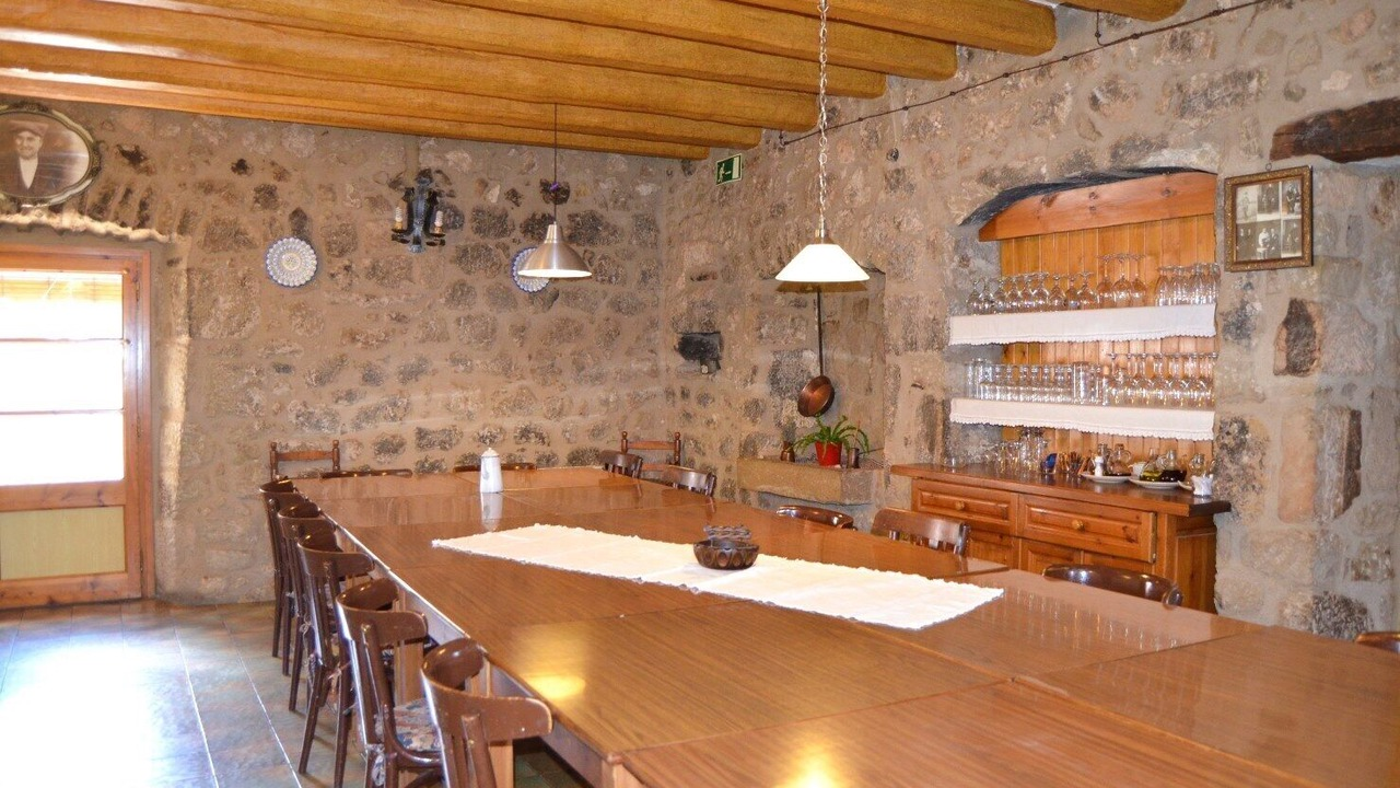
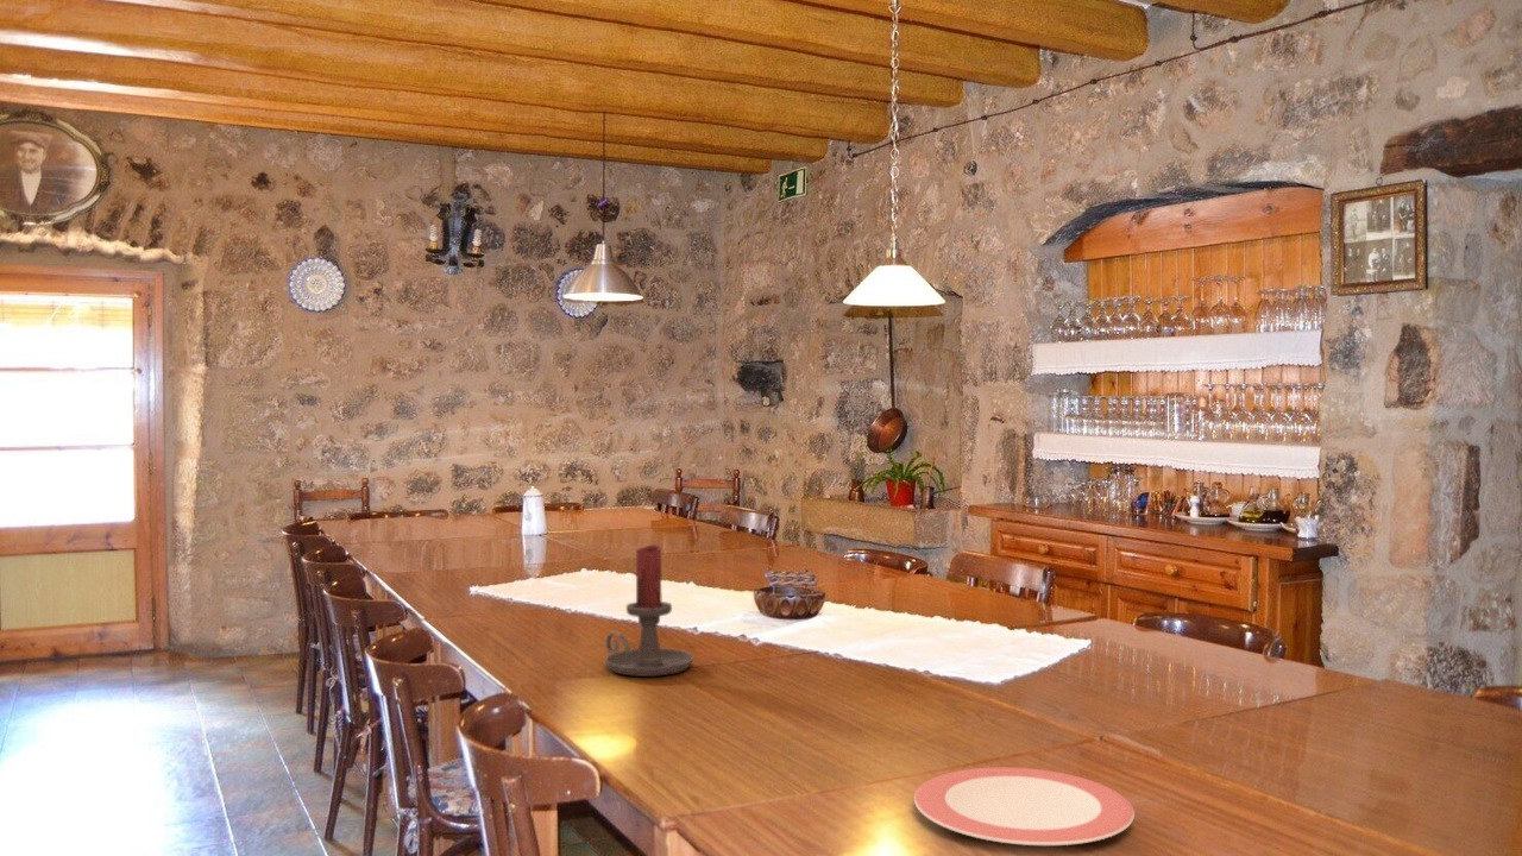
+ candle holder [604,543,694,678]
+ plate [913,767,1136,846]
